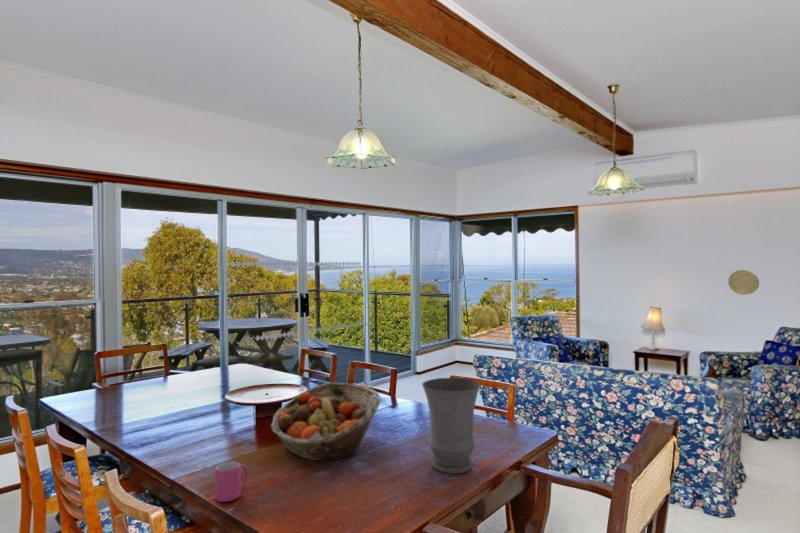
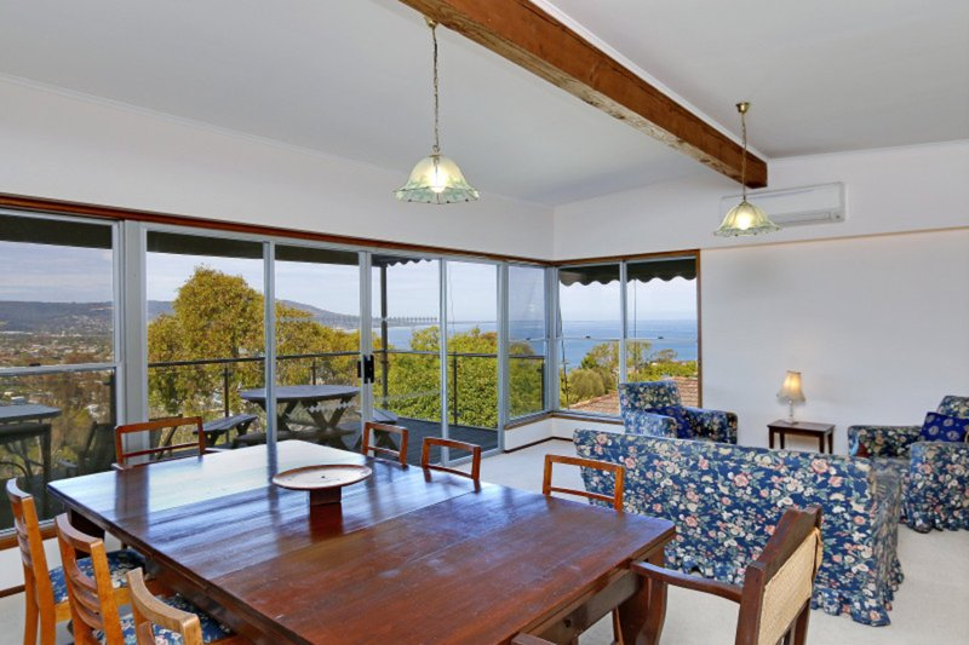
- mug [214,460,249,503]
- decorative plate [727,269,760,296]
- vase [421,377,481,475]
- fruit basket [270,382,382,462]
